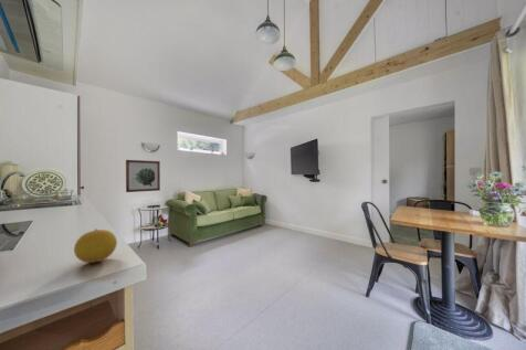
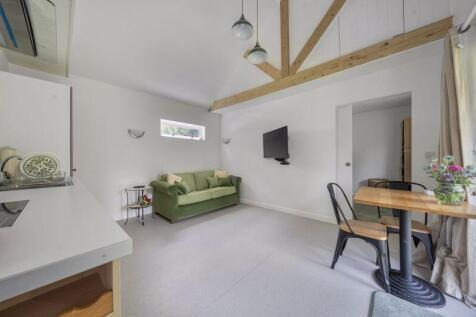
- wall art [125,159,161,193]
- fruit [73,227,118,264]
